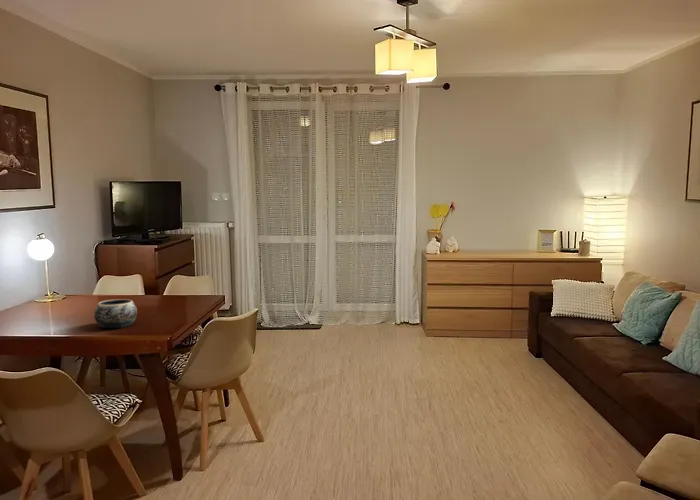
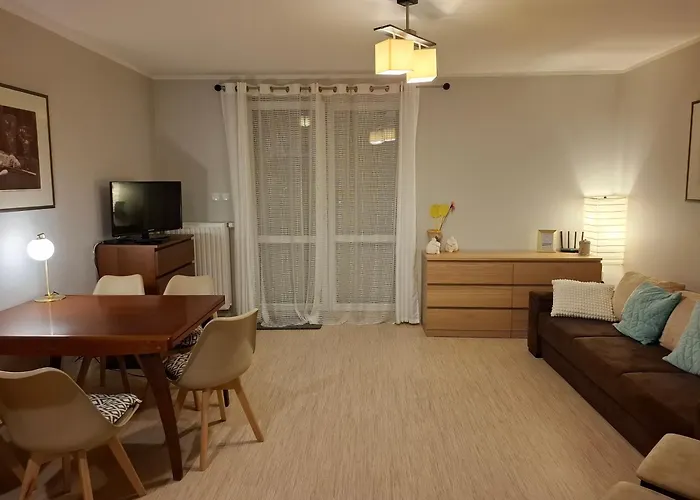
- decorative bowl [93,298,138,329]
